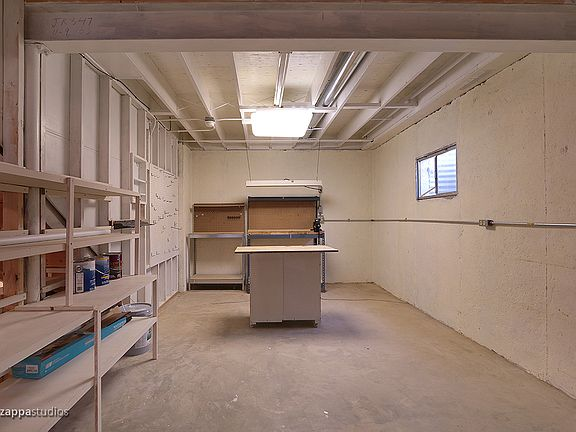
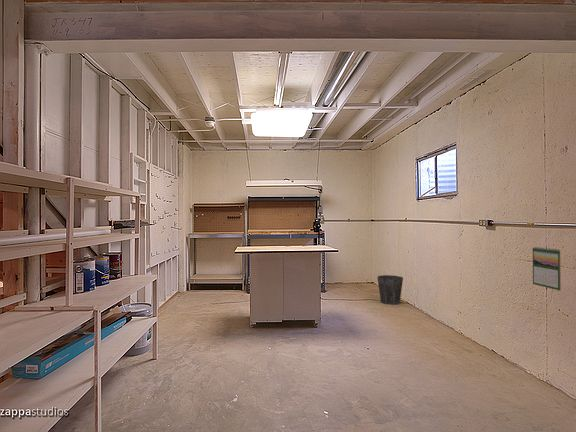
+ calendar [532,246,562,292]
+ waste bin [376,274,404,306]
